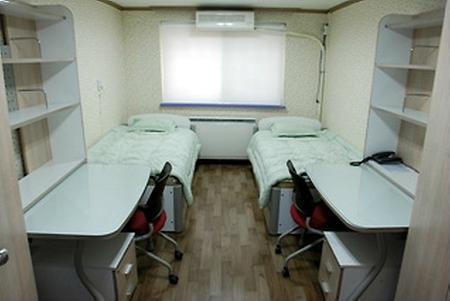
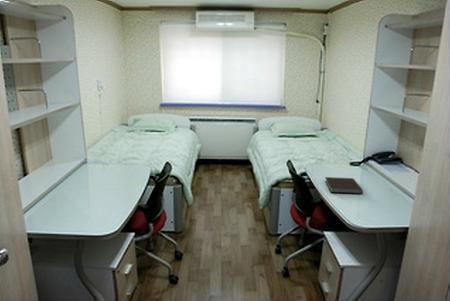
+ notebook [324,176,364,195]
